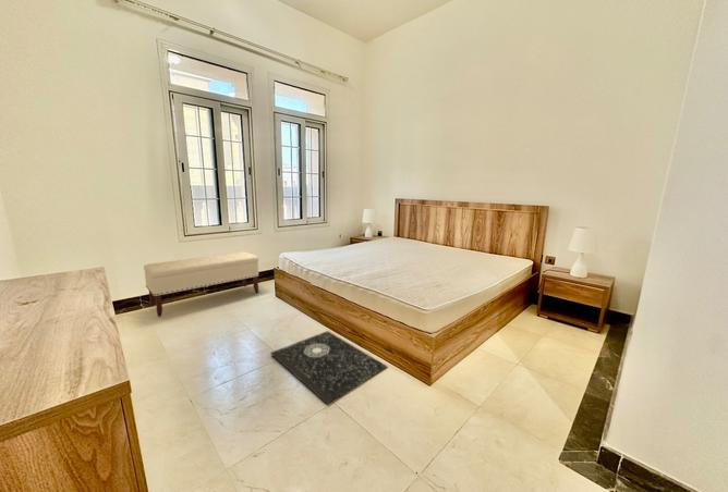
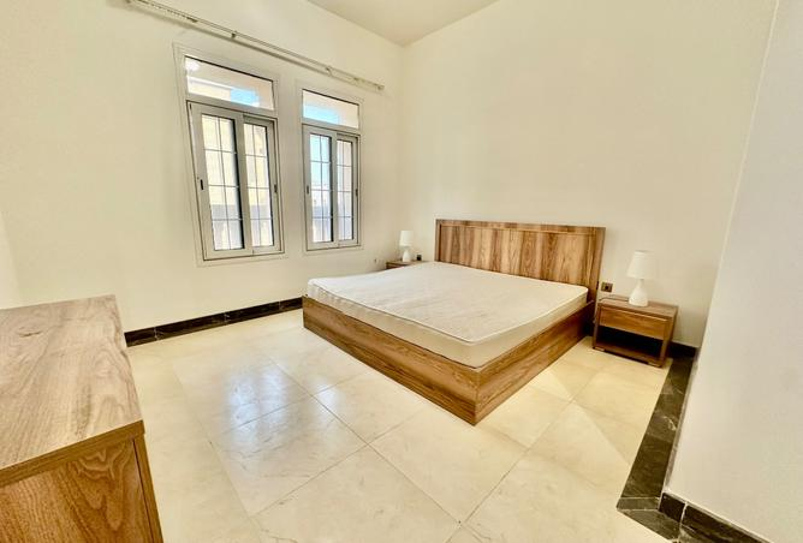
- bench [143,250,259,318]
- bath mat [269,330,389,405]
